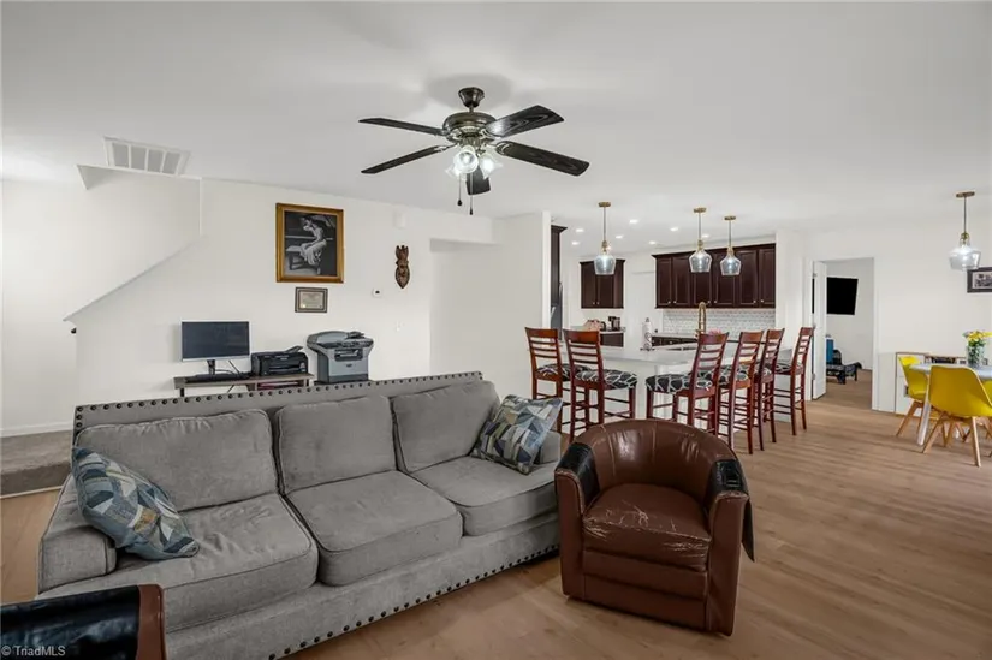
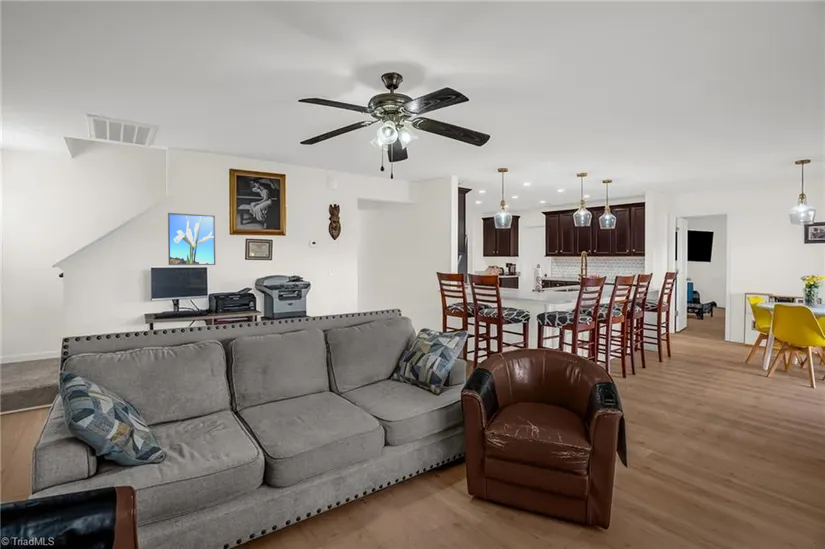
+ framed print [167,212,216,266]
